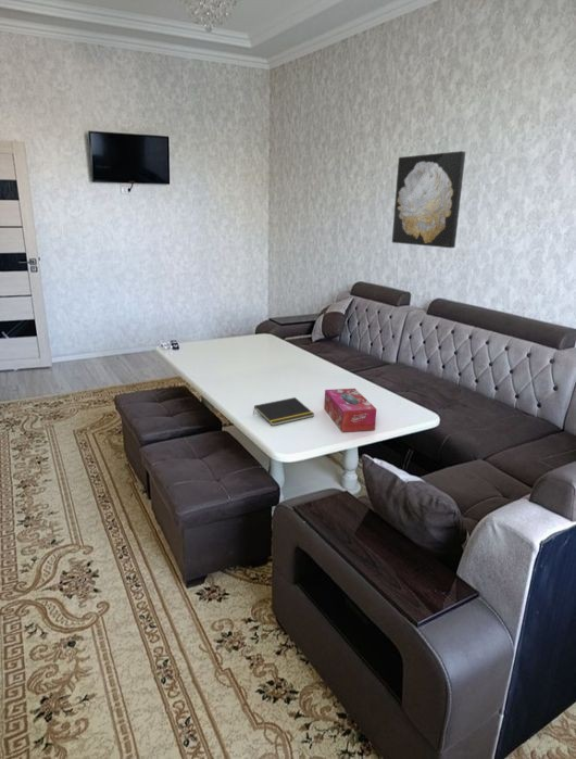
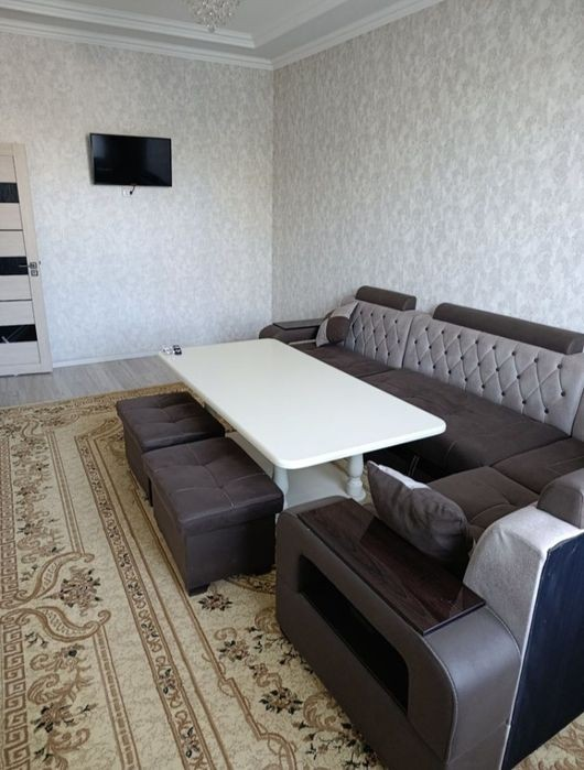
- tissue box [323,388,377,433]
- notepad [252,396,315,427]
- wall art [391,150,466,249]
